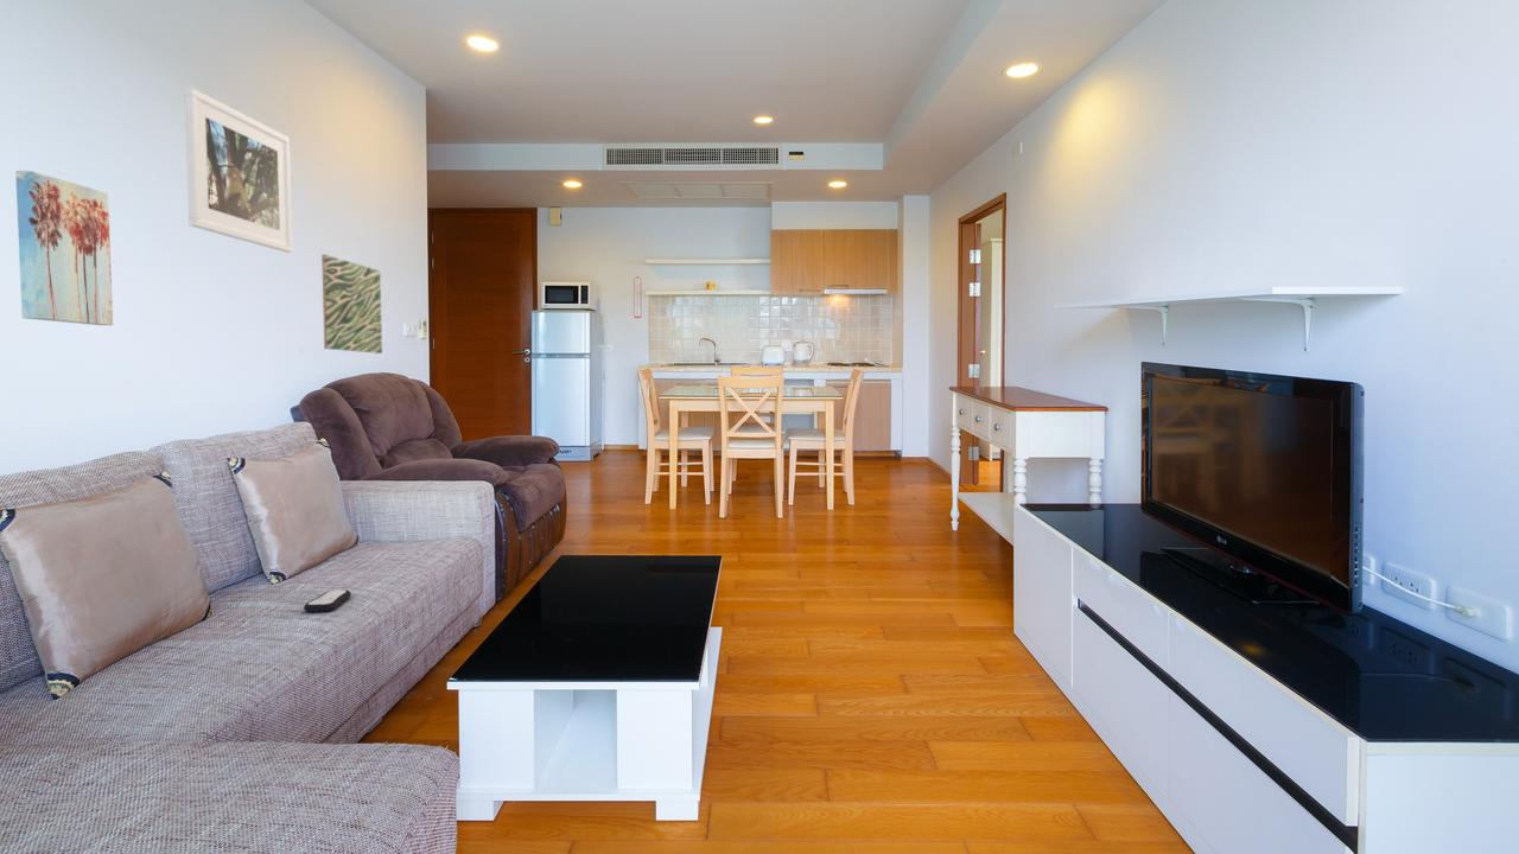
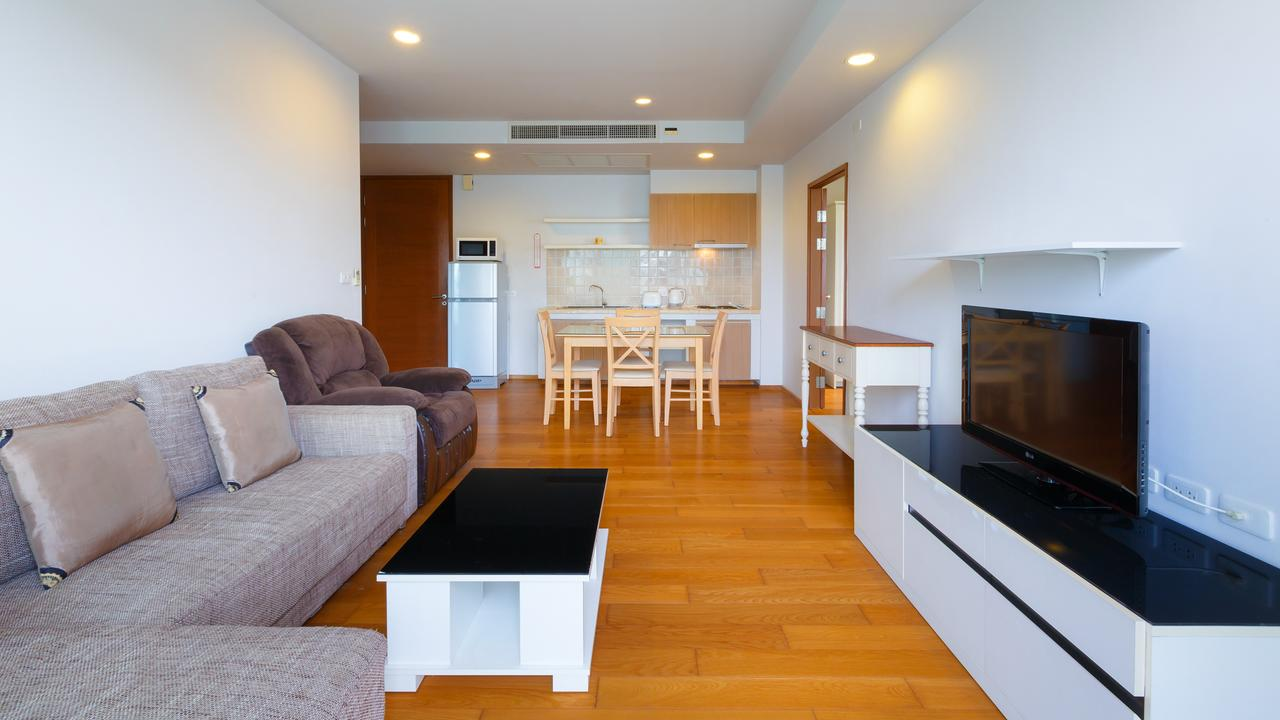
- wall art [320,254,383,355]
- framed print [184,87,293,254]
- remote control [303,588,351,613]
- wall art [14,170,114,326]
